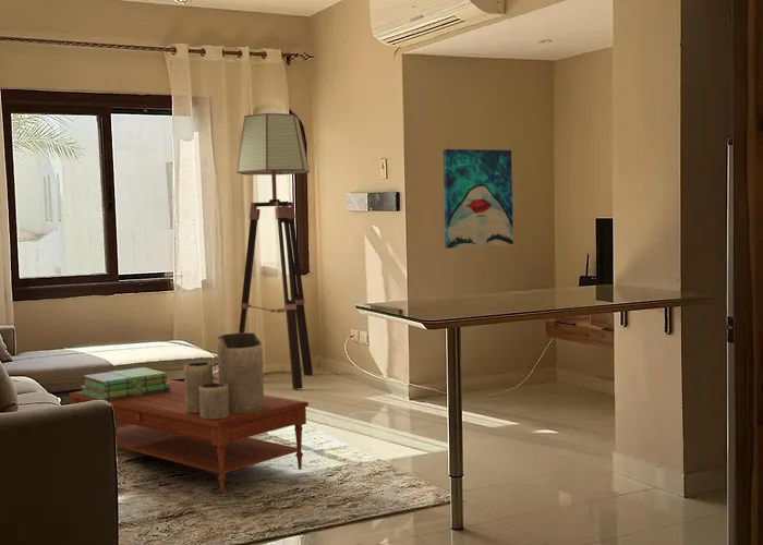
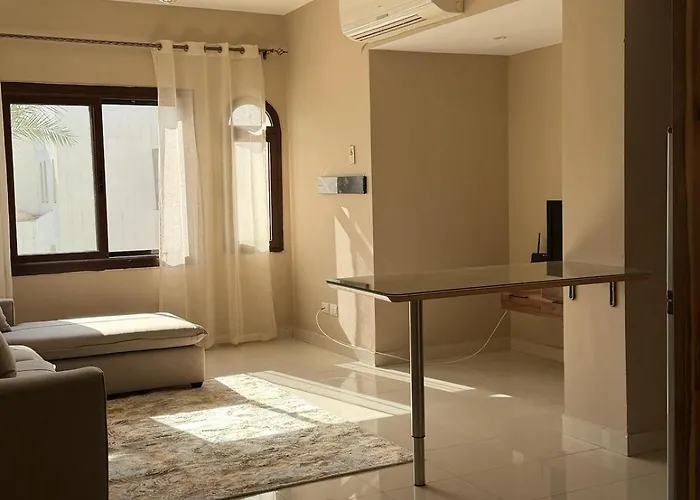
- vase [183,331,265,420]
- wall art [443,148,514,250]
- stack of books [80,366,170,401]
- floor lamp [235,112,314,390]
- coffee table [68,378,310,495]
